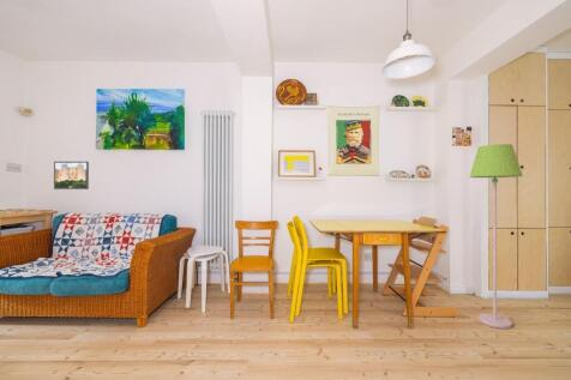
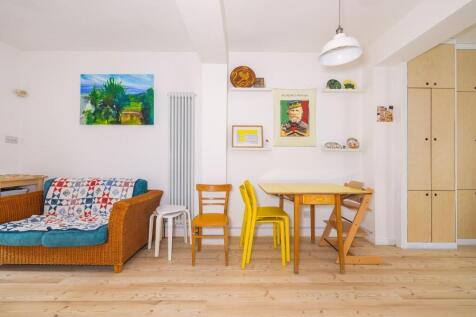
- floor lamp [469,143,524,330]
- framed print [53,161,90,191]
